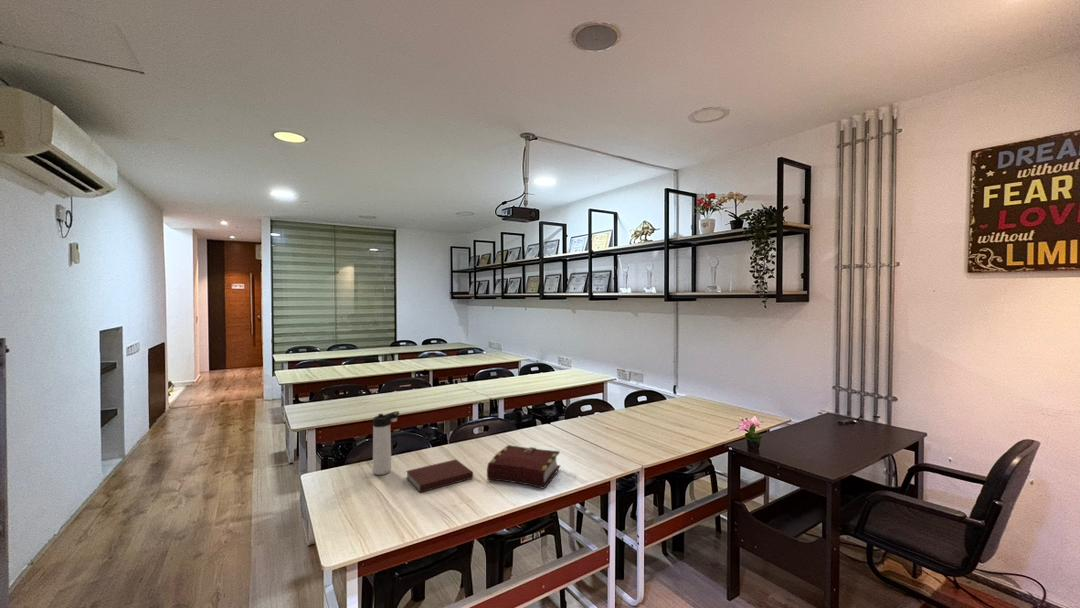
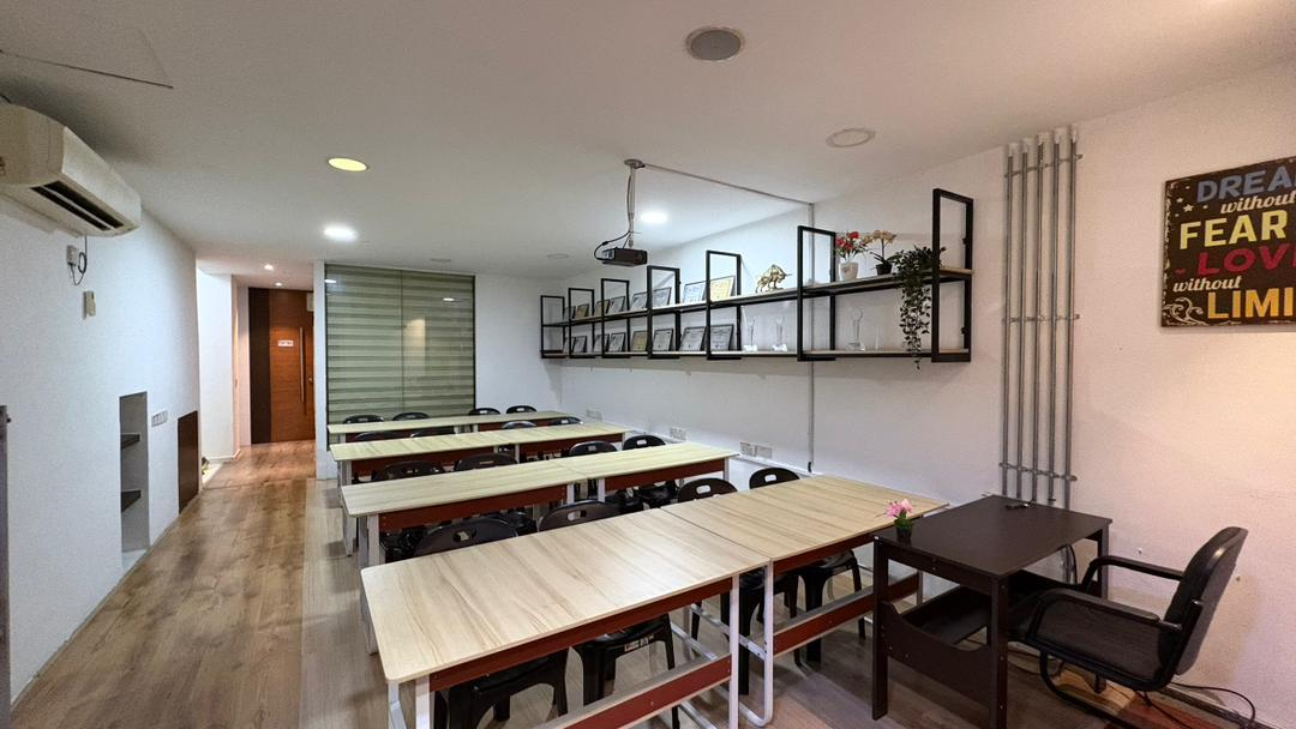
- book [486,444,561,490]
- thermos bottle [372,410,400,476]
- notebook [405,458,474,493]
